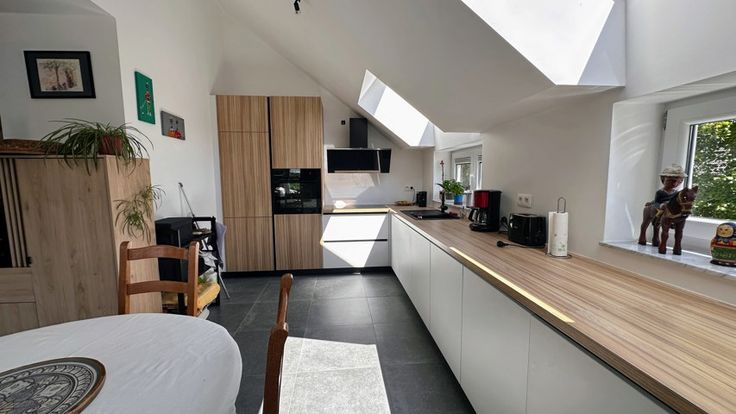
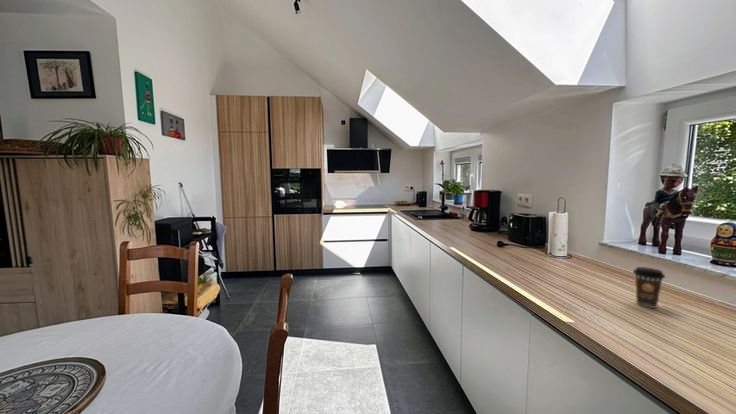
+ coffee cup [632,266,666,309]
